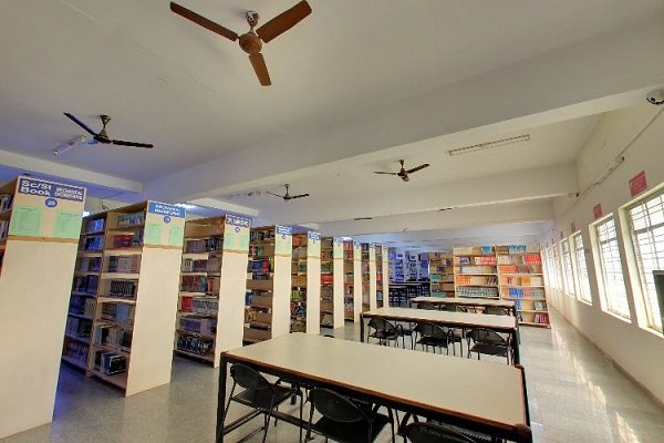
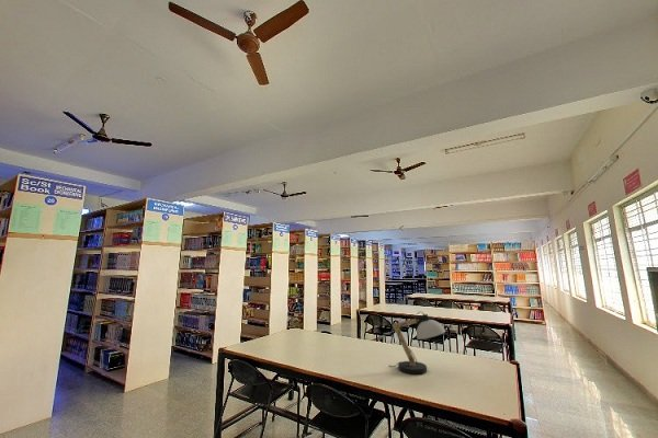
+ desk lamp [389,310,446,374]
